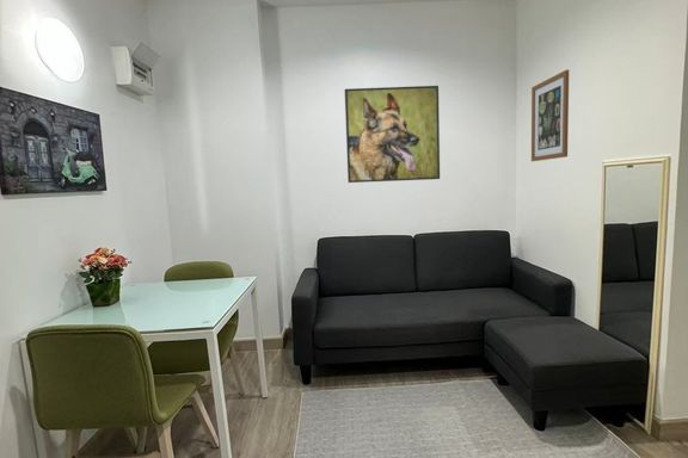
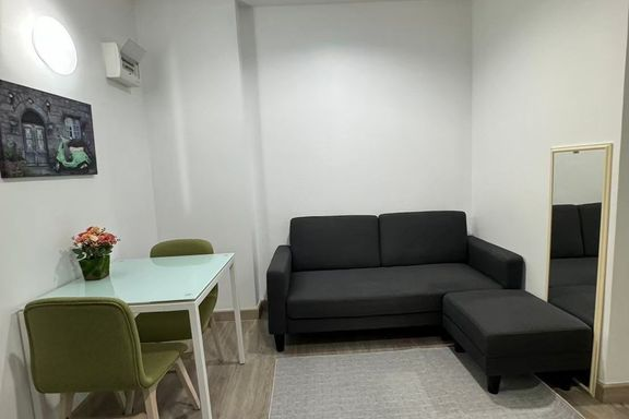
- wall art [530,69,570,162]
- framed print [344,85,441,184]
